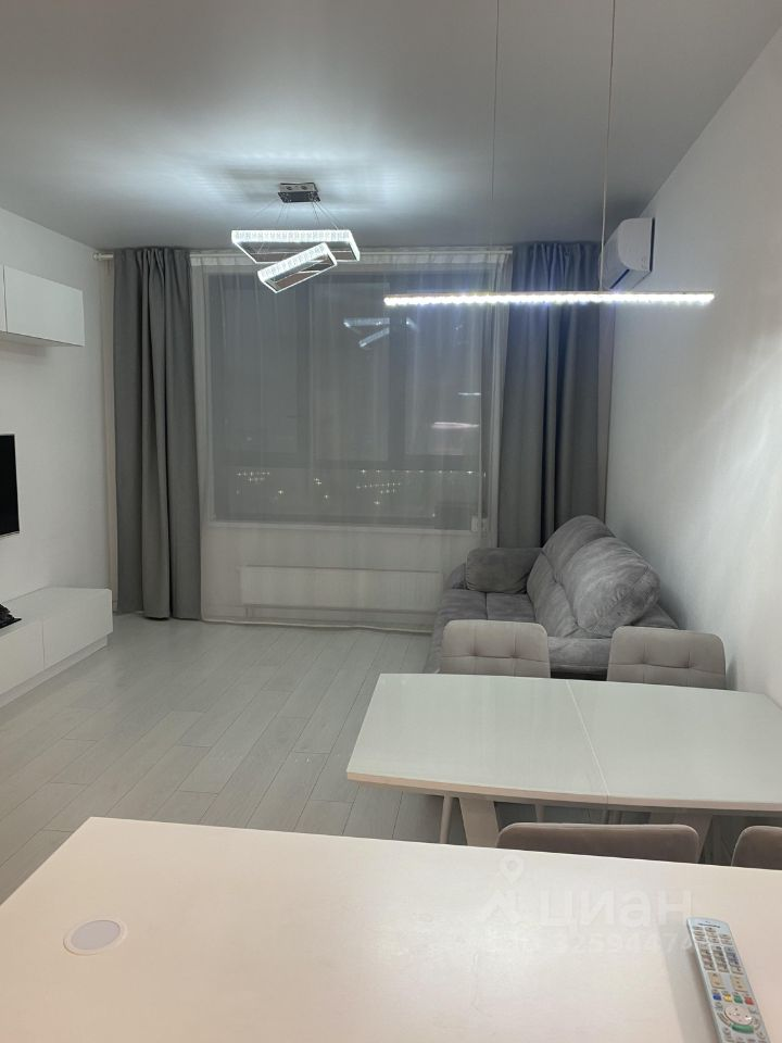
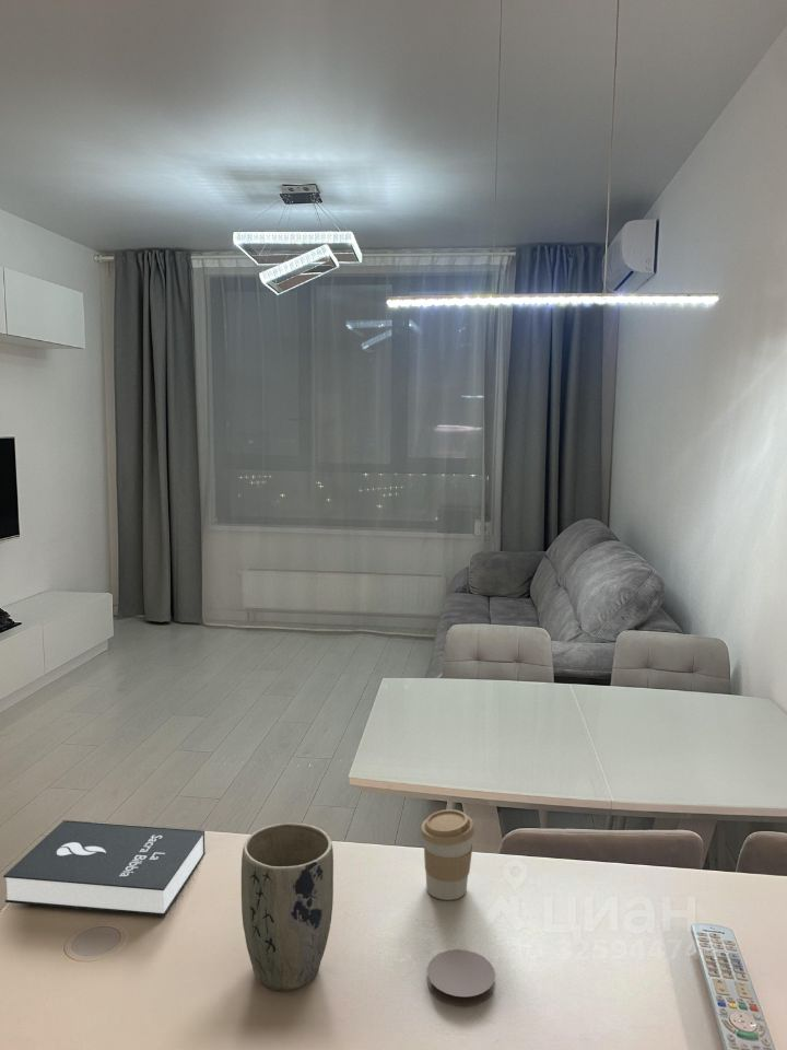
+ plant pot [240,821,334,992]
+ booklet [2,819,207,917]
+ coaster [426,948,496,1007]
+ coffee cup [420,808,475,901]
